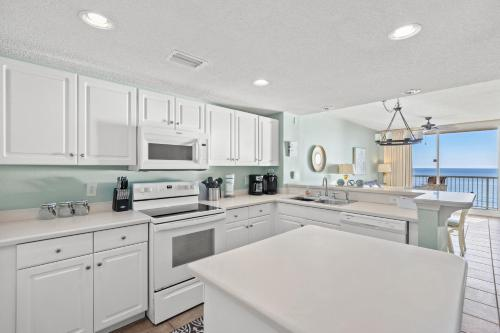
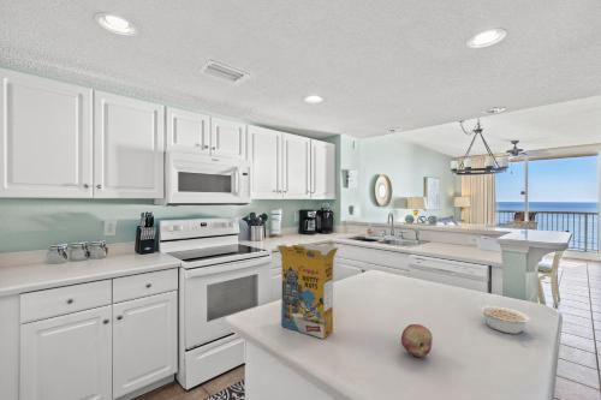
+ legume [478,304,531,335]
+ fruit [400,323,434,358]
+ cereal box [275,243,339,340]
